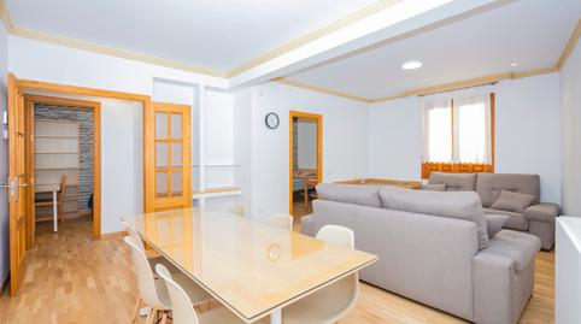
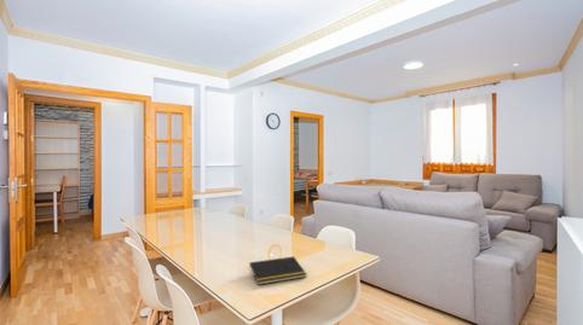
+ notepad [248,255,307,286]
